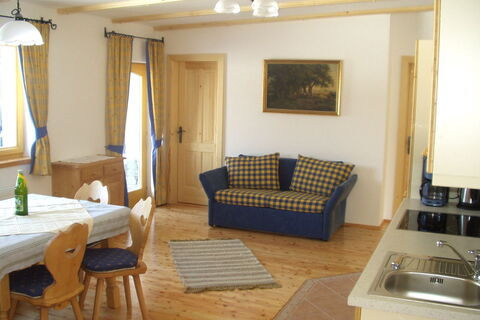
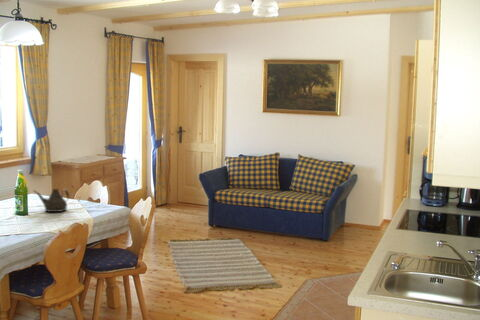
+ teapot [32,188,70,213]
